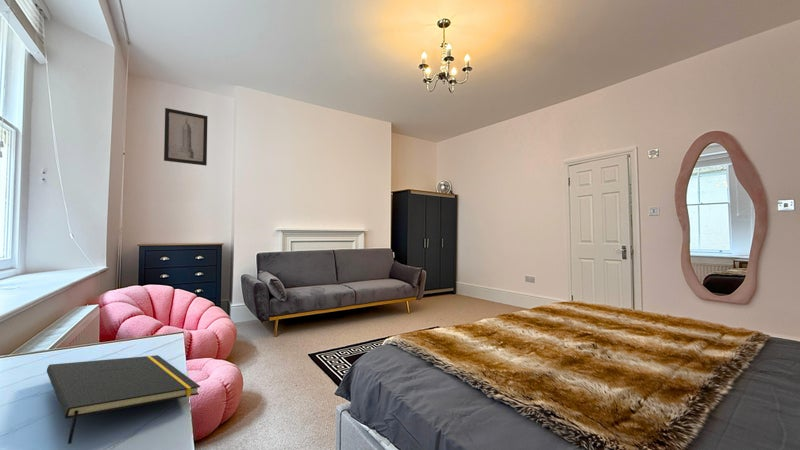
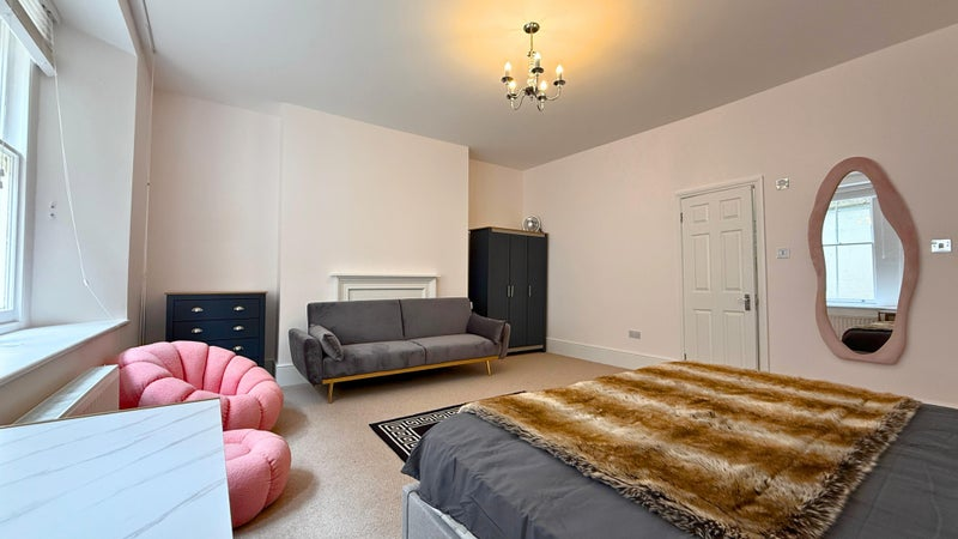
- notepad [46,354,201,445]
- wall art [163,107,209,167]
